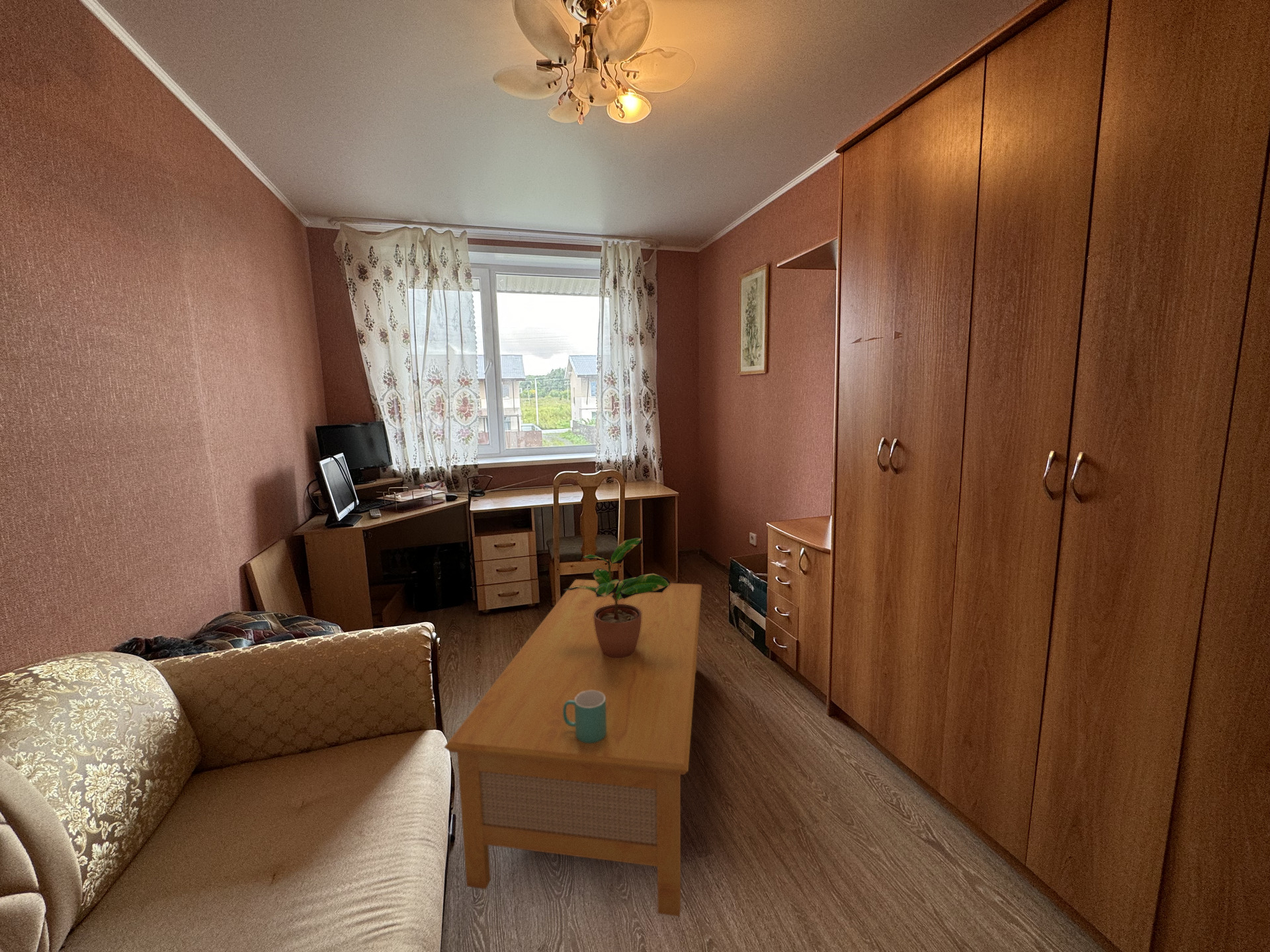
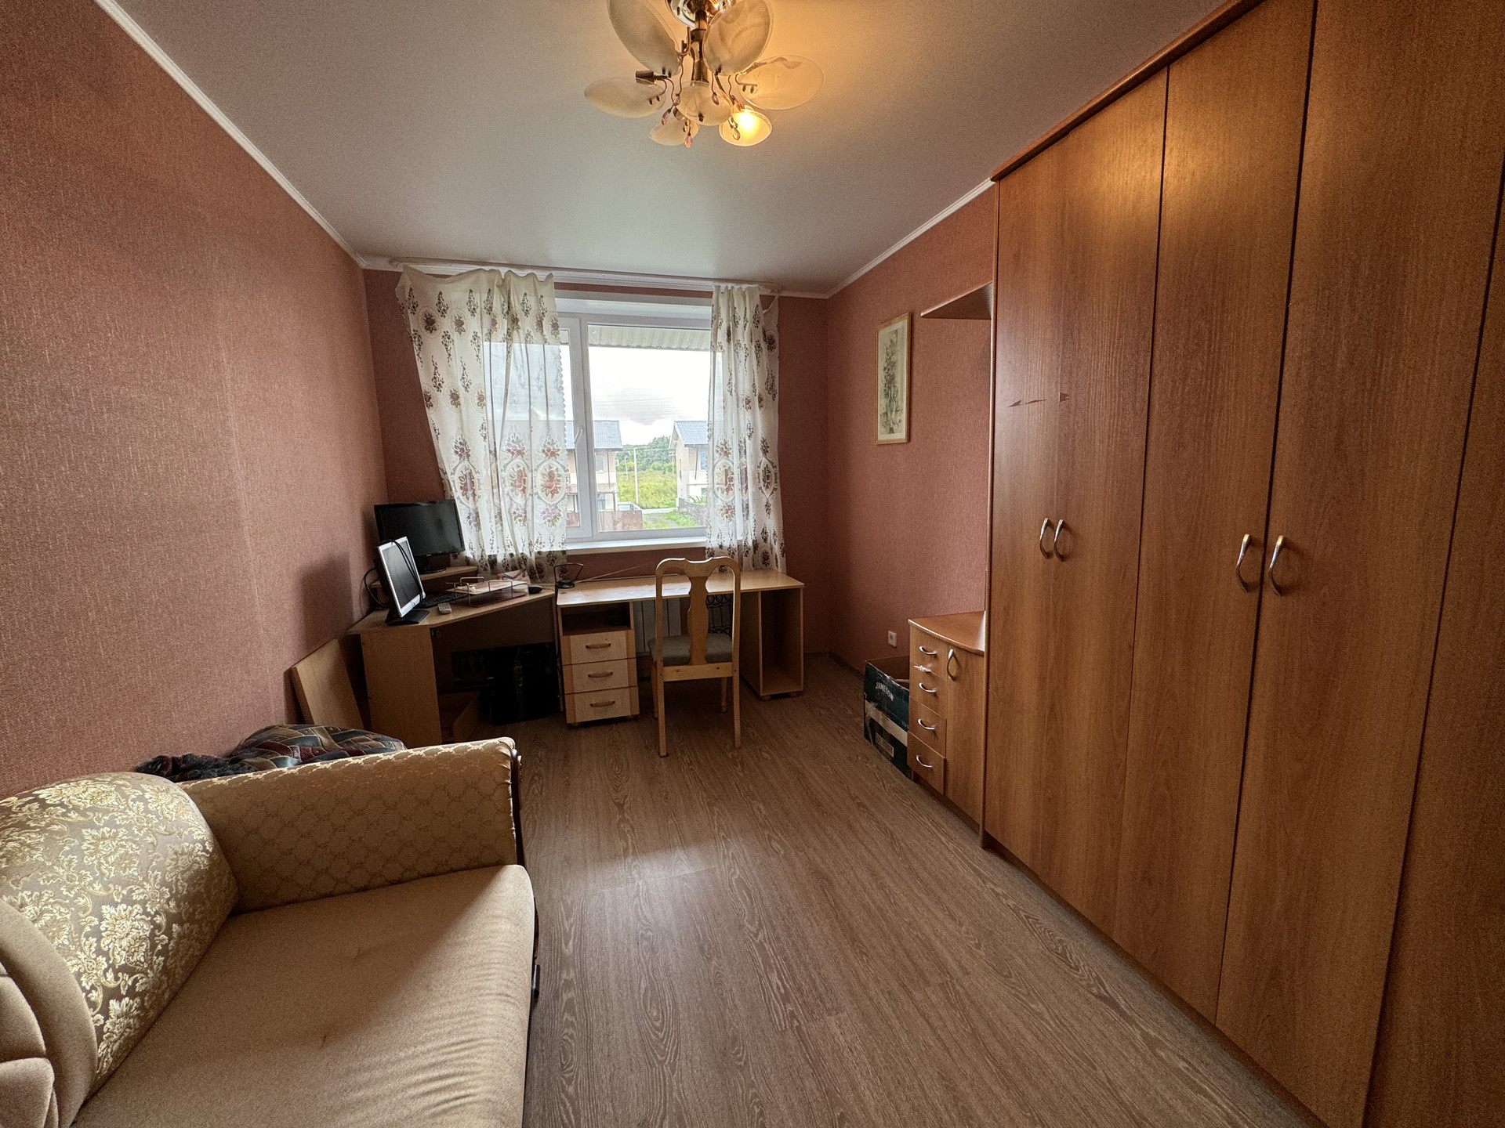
- potted plant [562,537,671,658]
- coffee table [443,578,702,917]
- mug [563,690,607,743]
